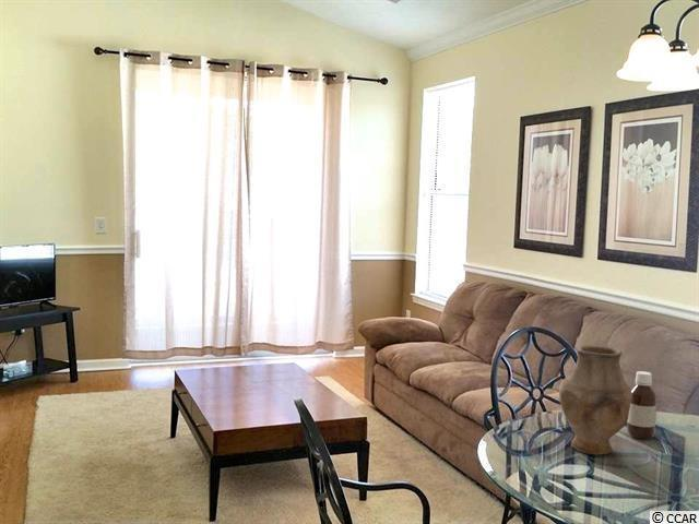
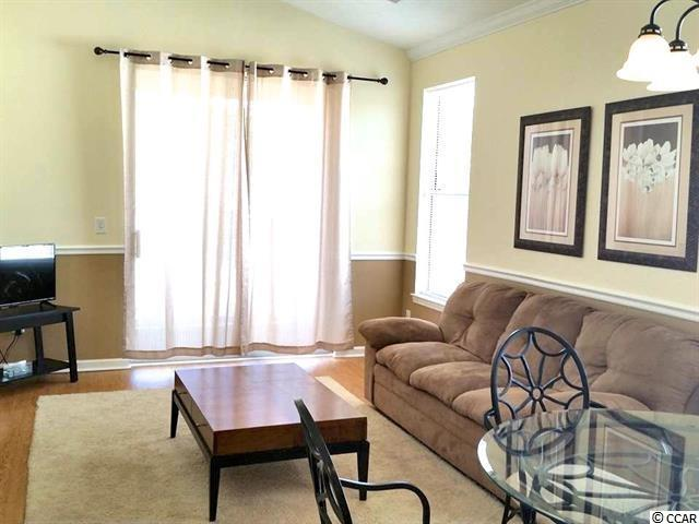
- vase [558,344,632,456]
- bottle [626,370,657,440]
